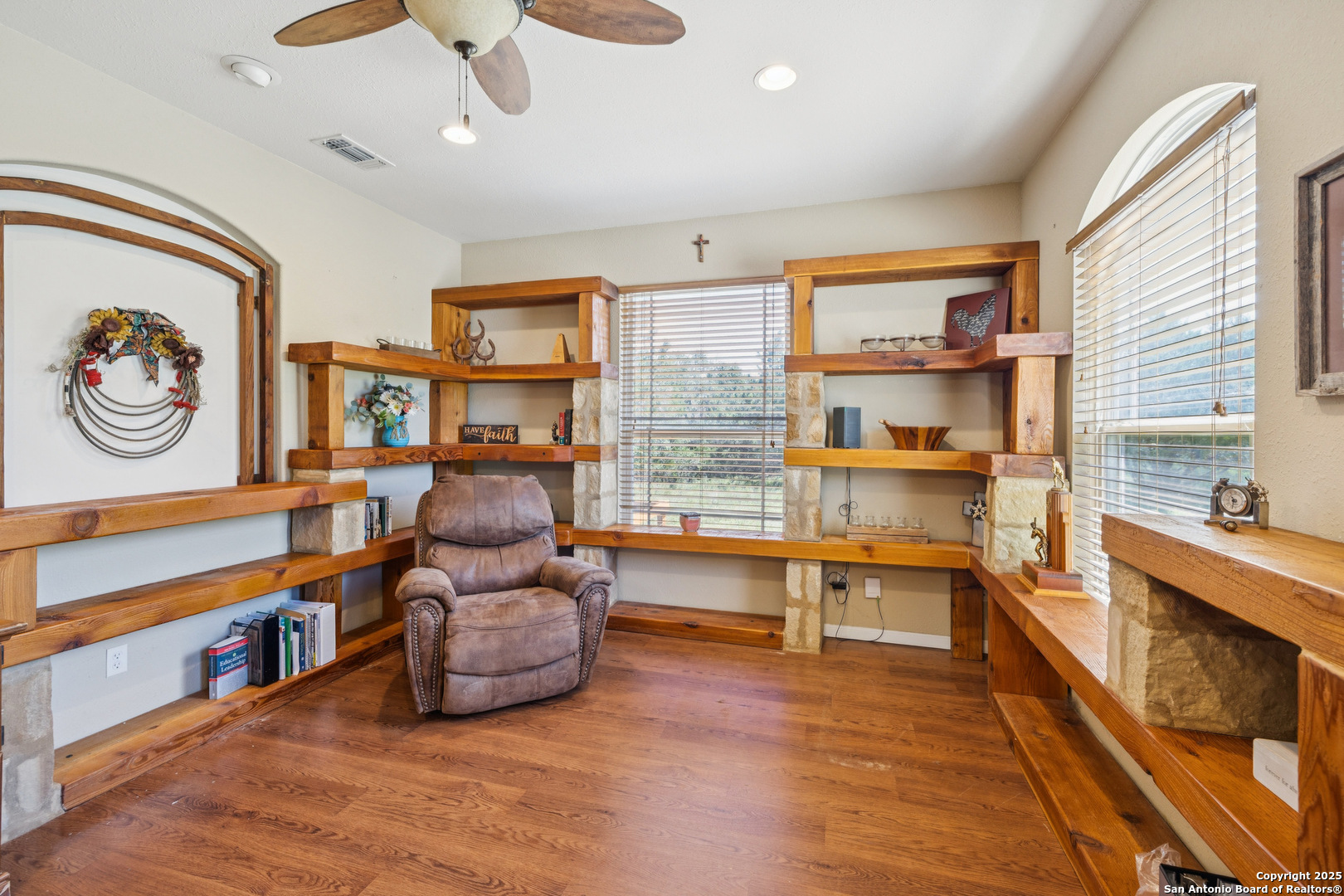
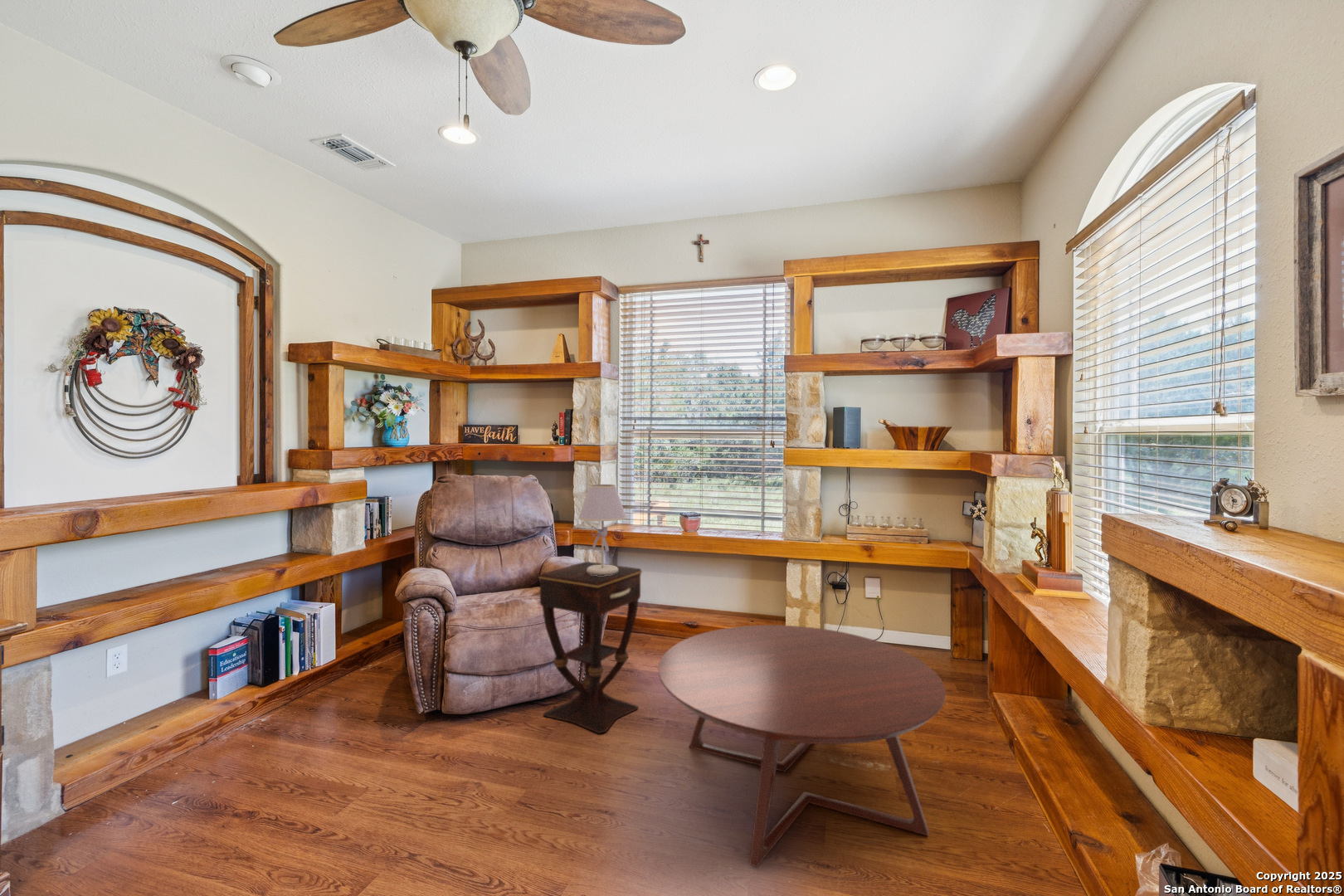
+ table lamp [577,484,627,576]
+ side table [538,561,643,734]
+ coffee table [657,624,947,869]
